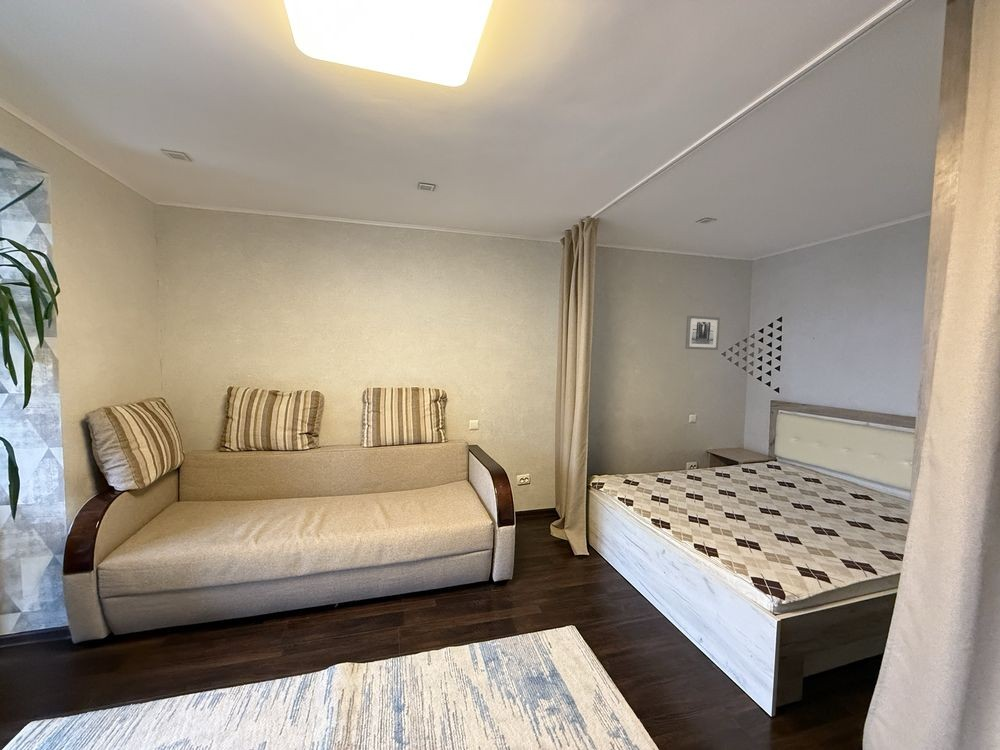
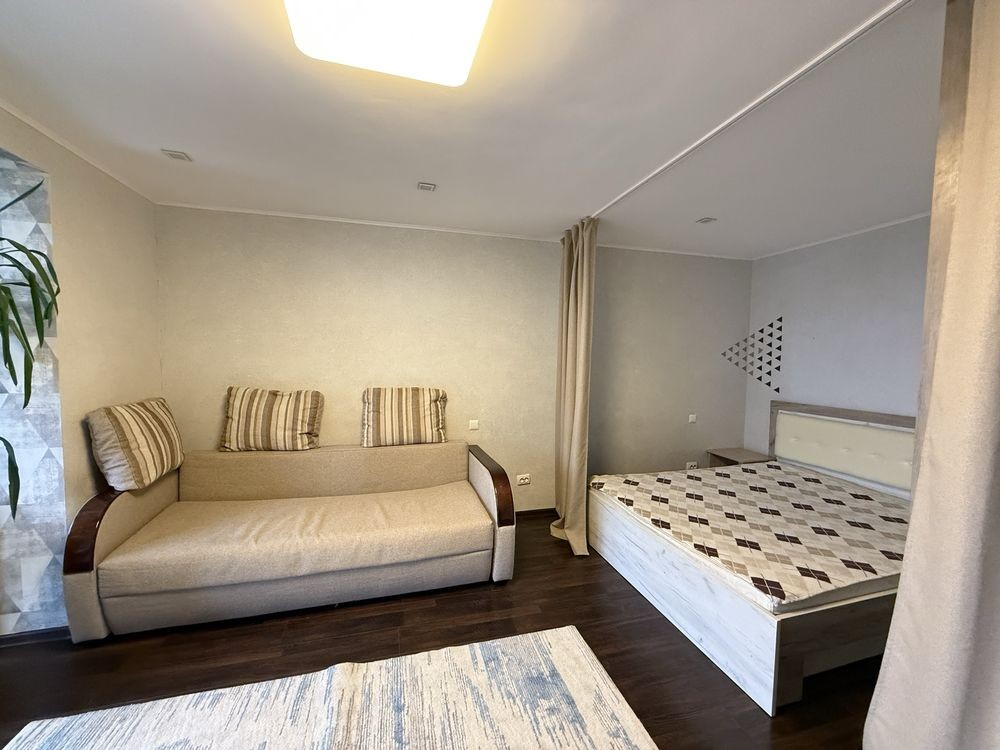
- wall art [684,315,721,351]
